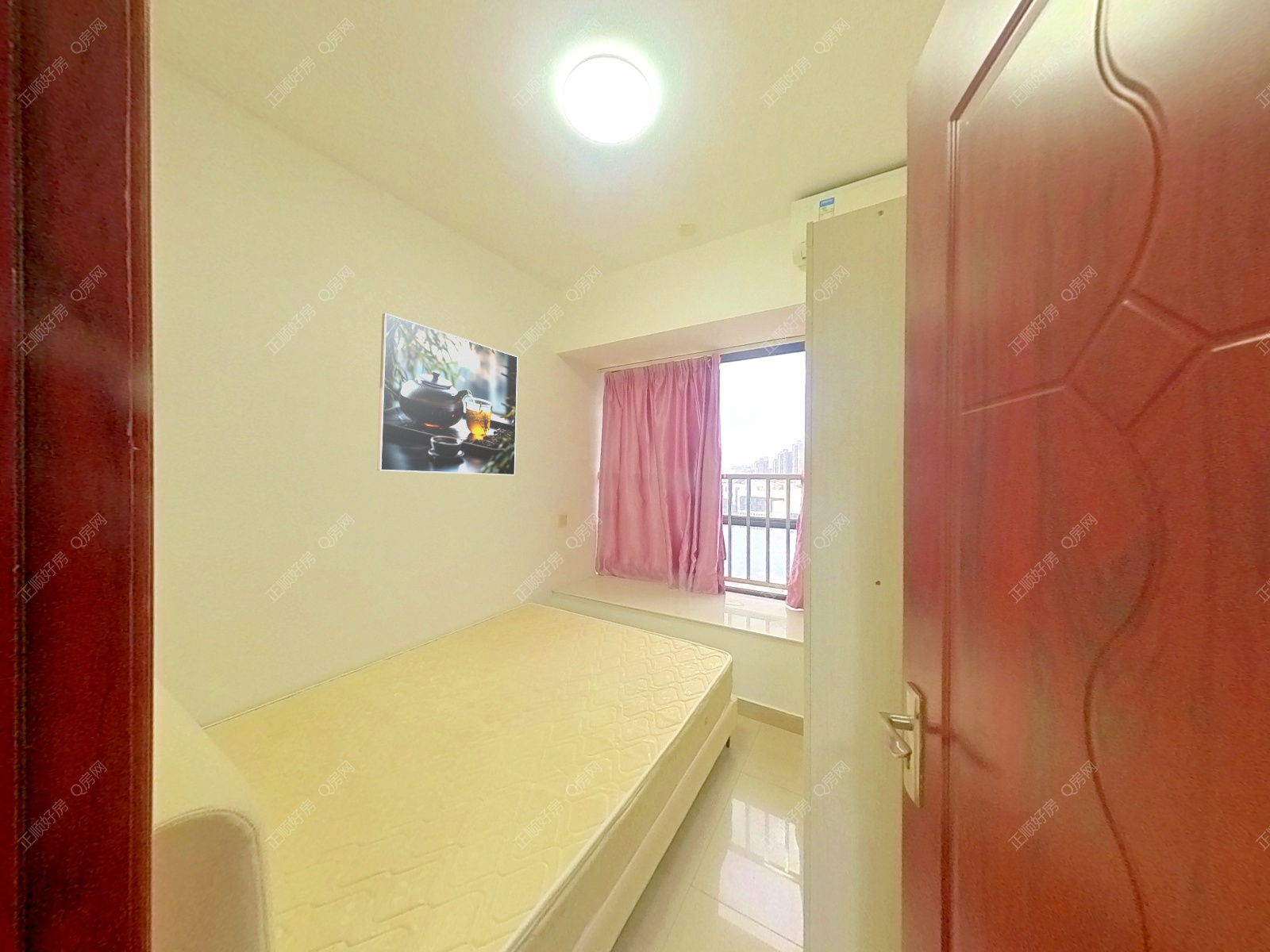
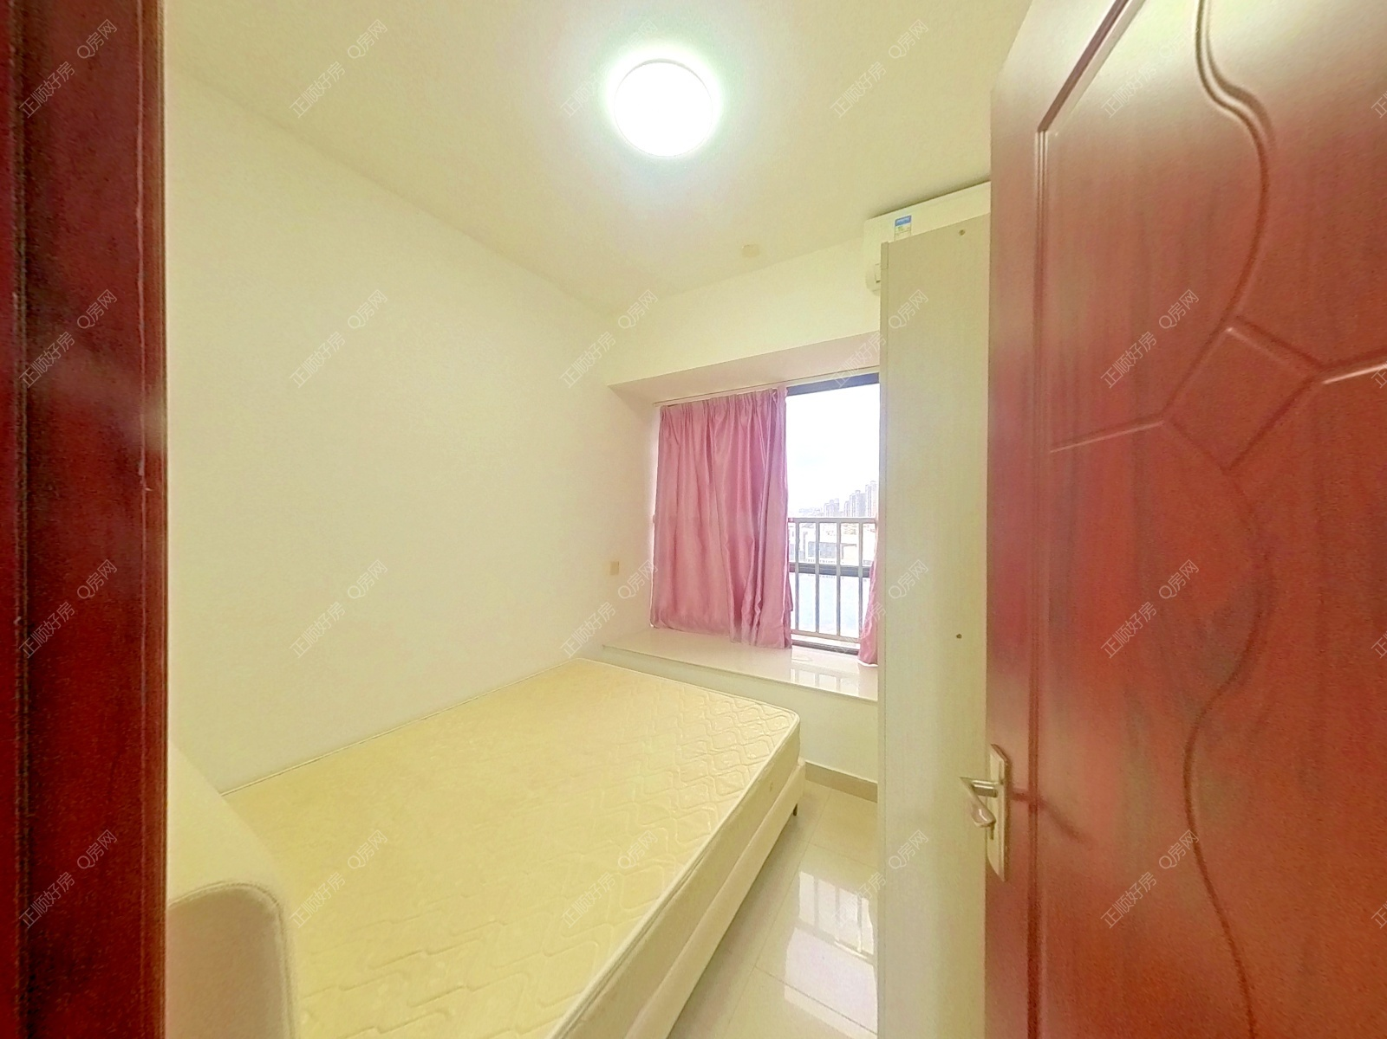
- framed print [376,312,519,476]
